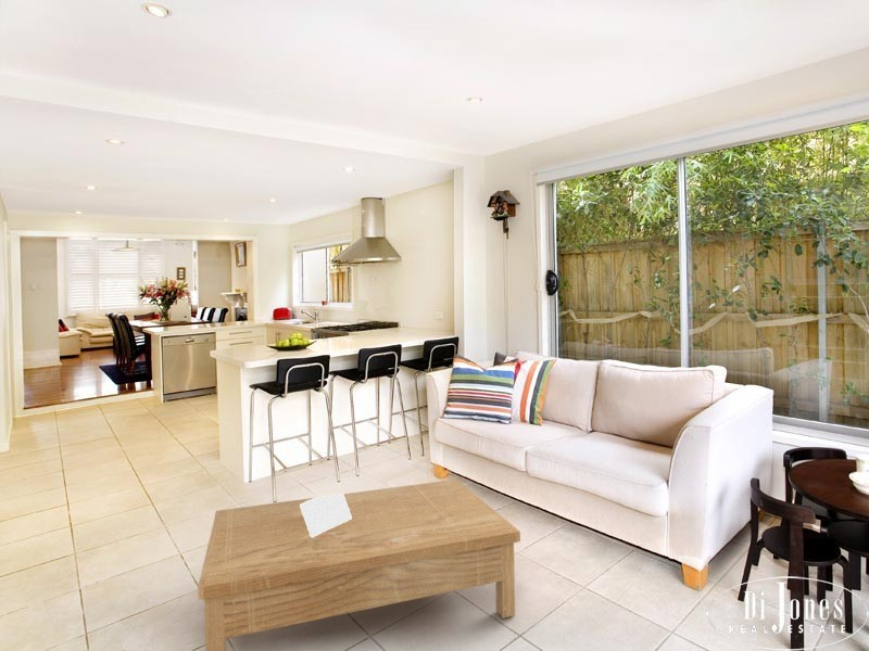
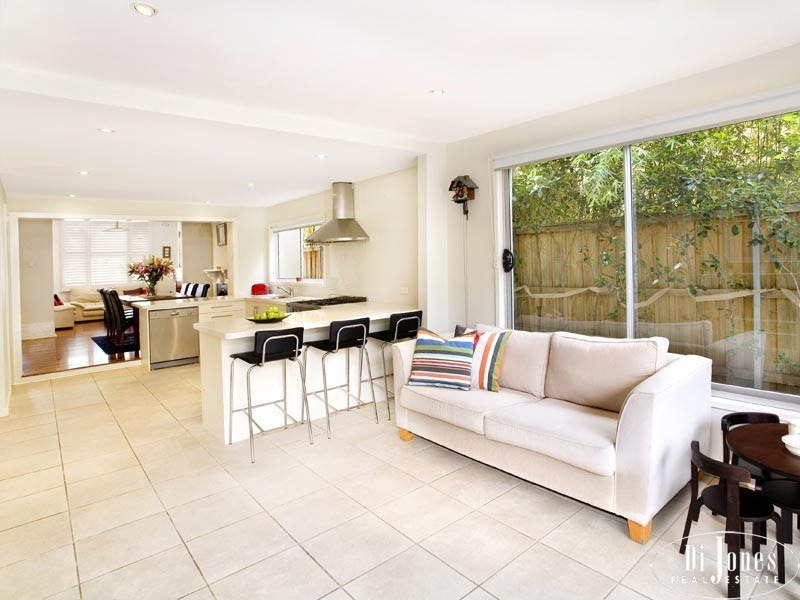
- coffee table [197,478,521,651]
